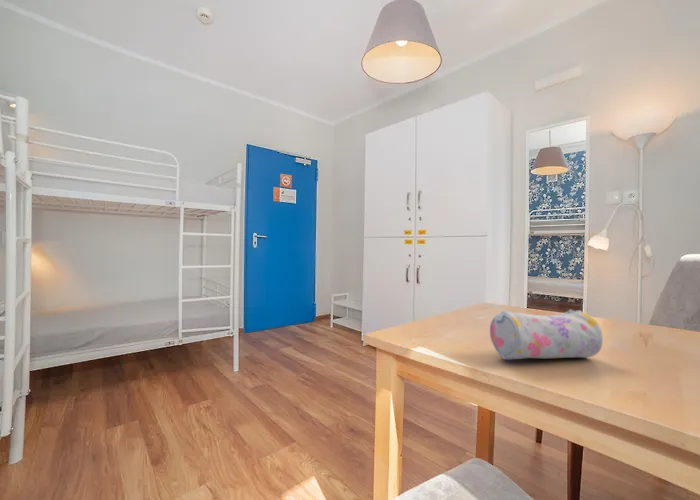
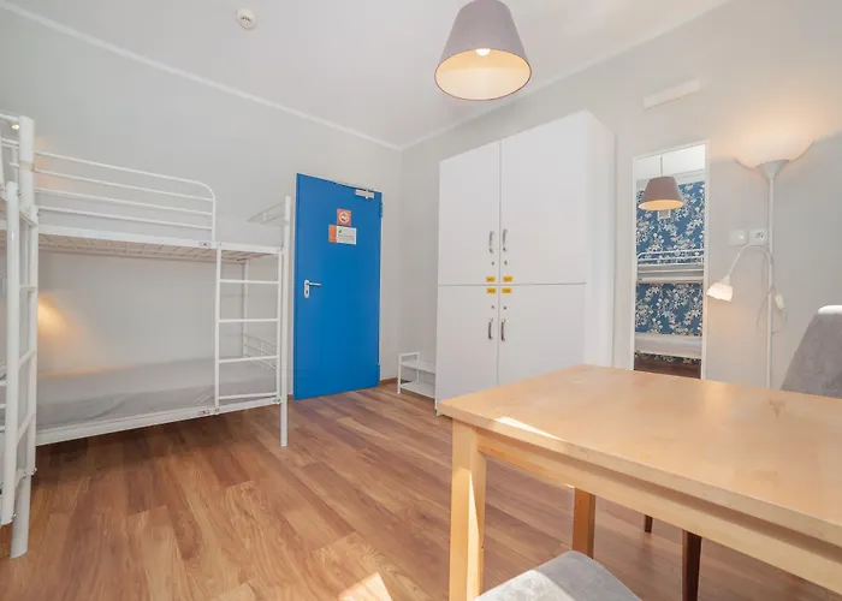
- pencil case [489,308,604,360]
